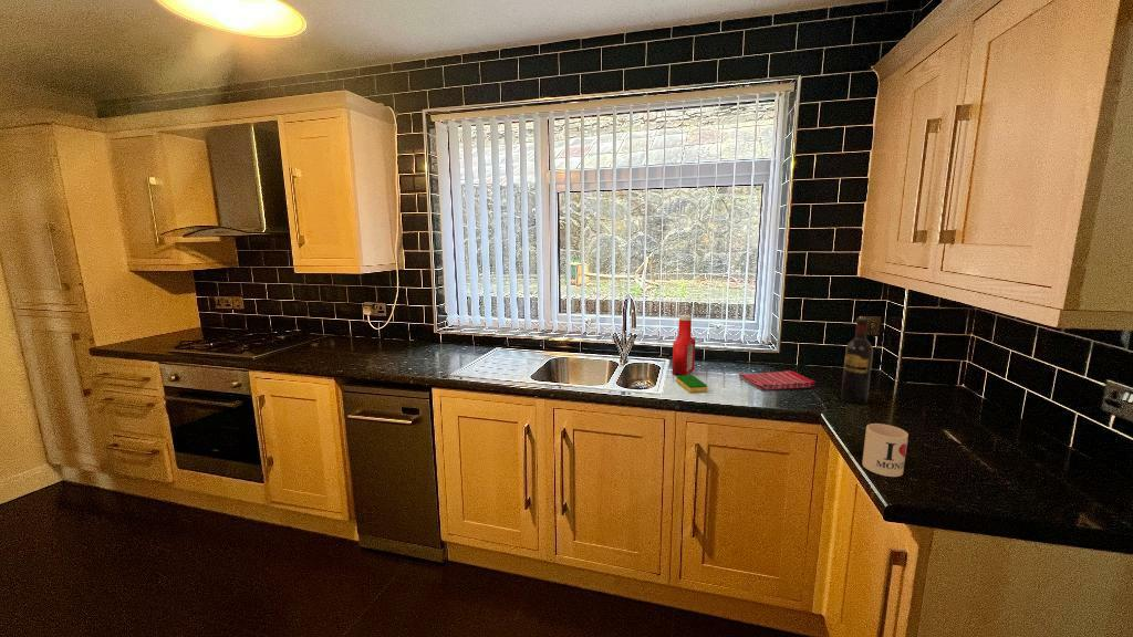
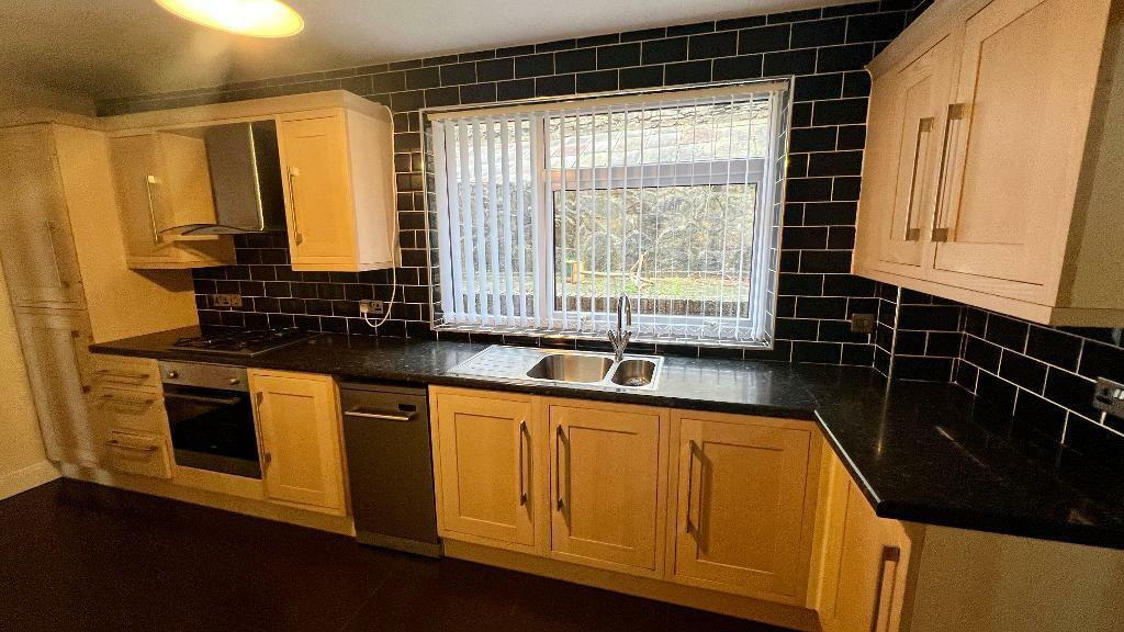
- dish towel [738,369,817,391]
- wine bottle [840,316,874,405]
- dish sponge [675,374,708,394]
- mug [861,422,909,478]
- soap bottle [671,314,696,376]
